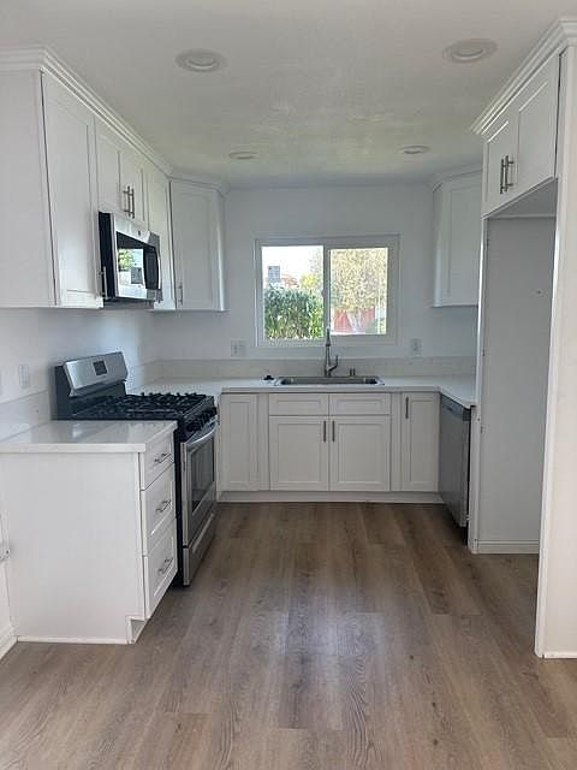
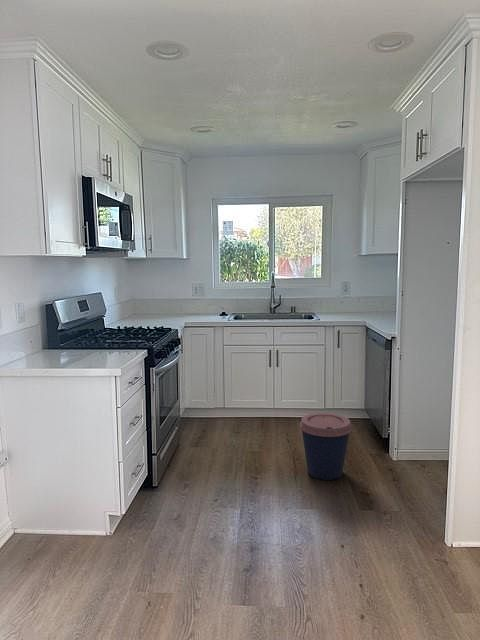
+ coffee cup [299,412,353,481]
